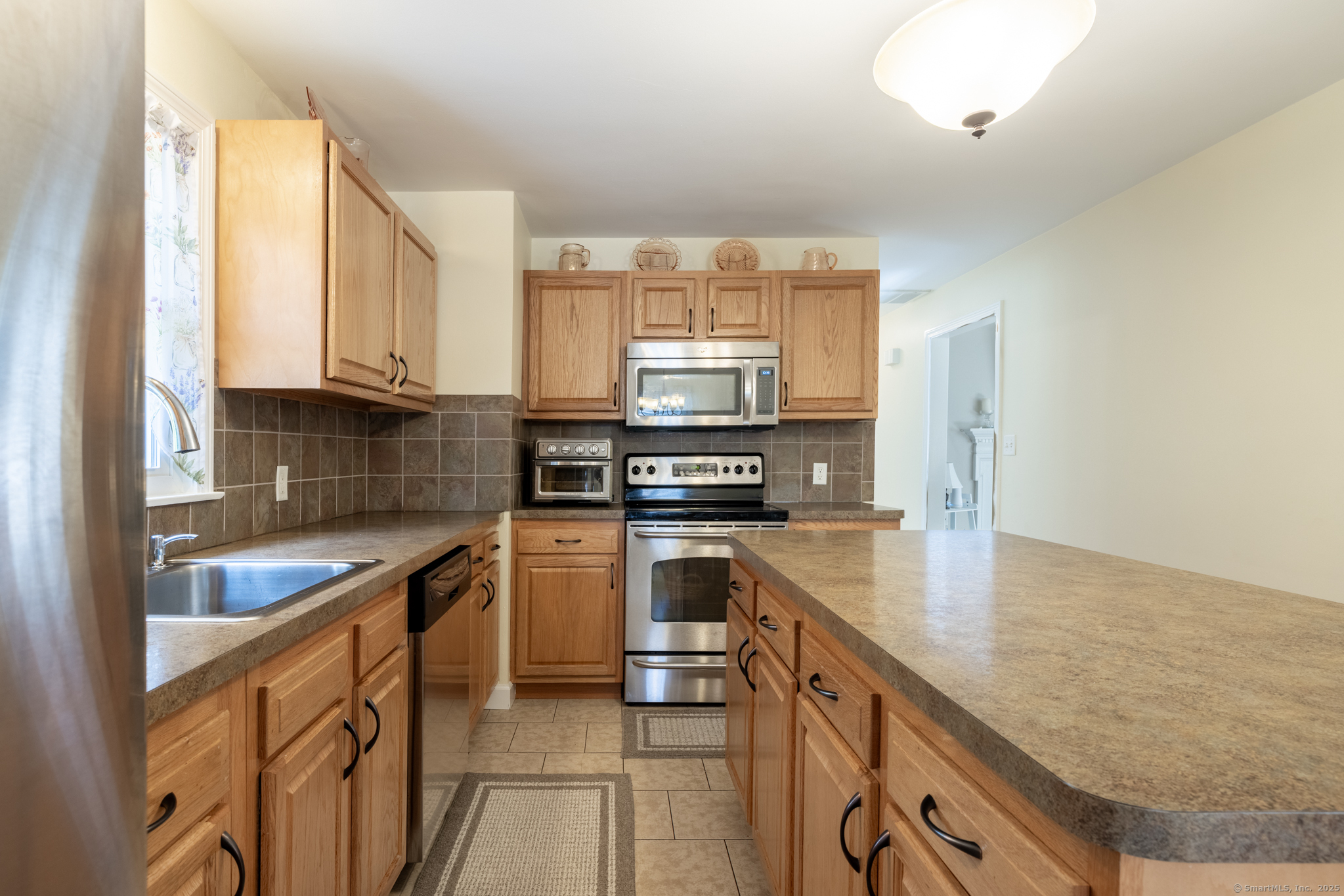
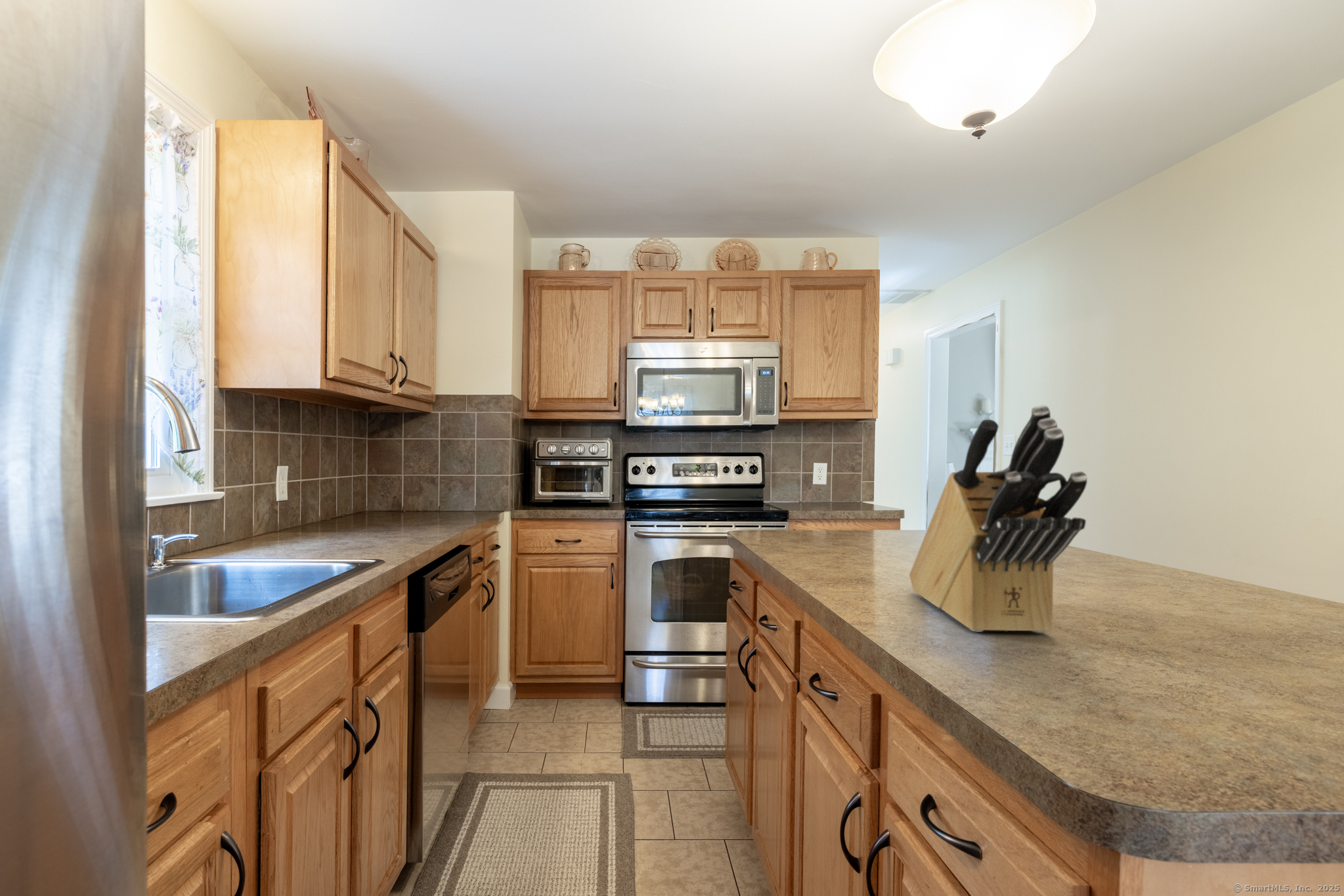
+ knife block [909,404,1088,633]
